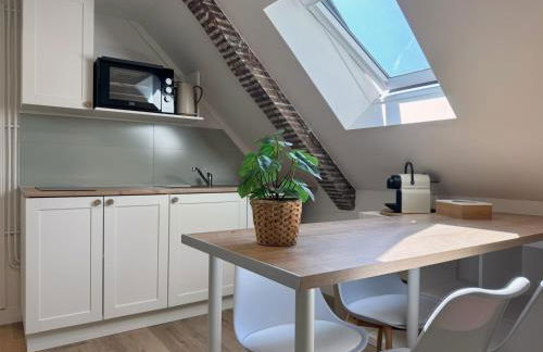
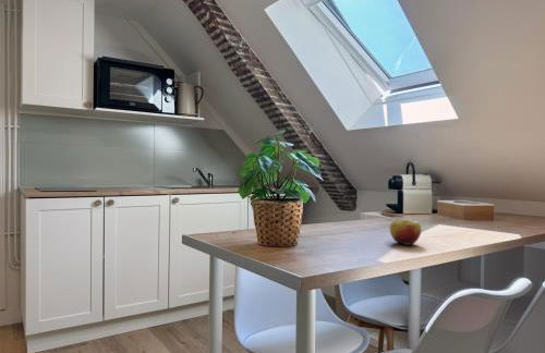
+ apple [389,219,423,246]
